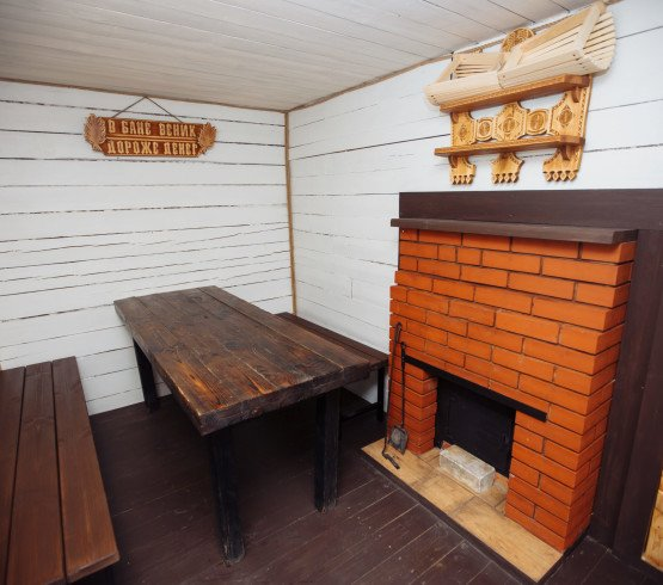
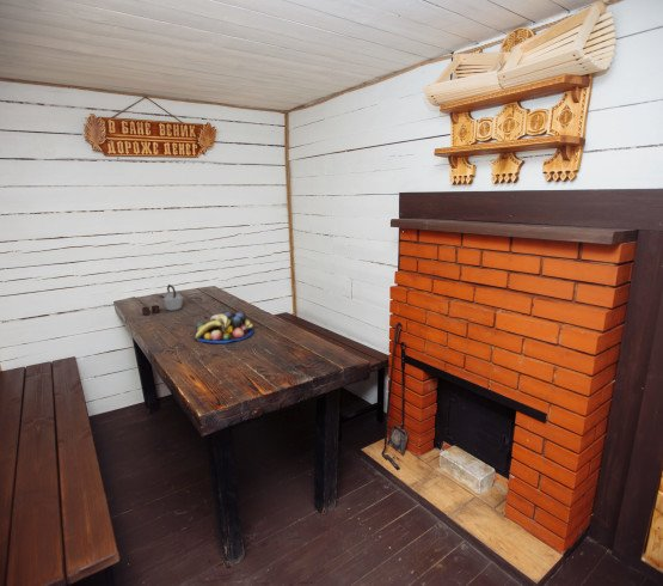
+ fruit bowl [194,311,256,344]
+ kettle [141,283,184,316]
